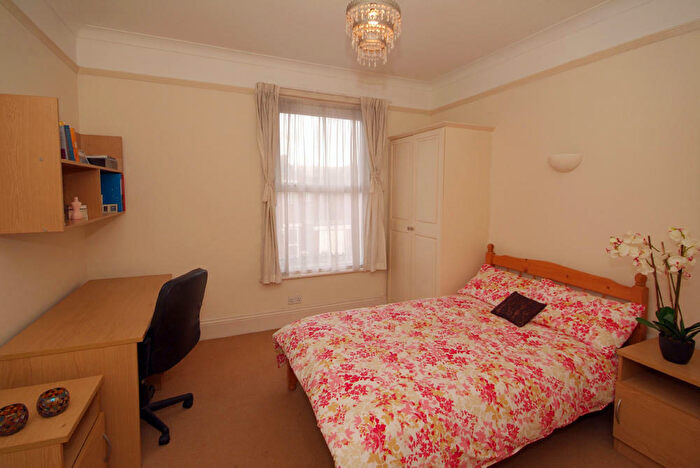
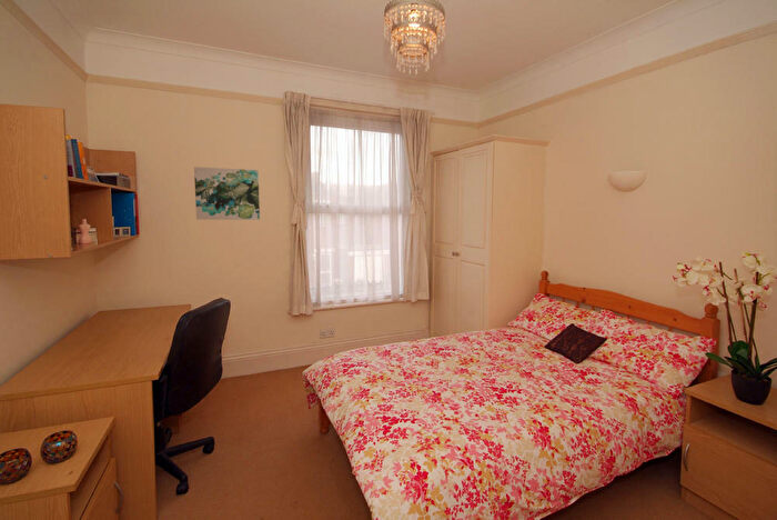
+ wall art [193,166,261,221]
